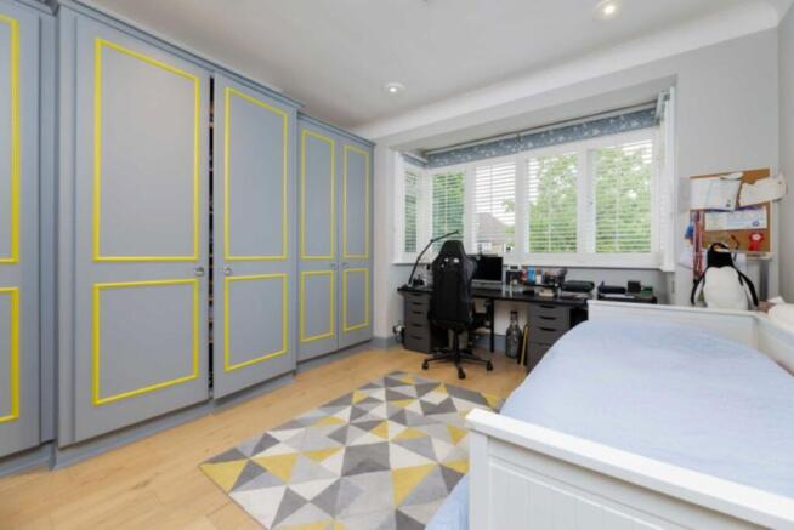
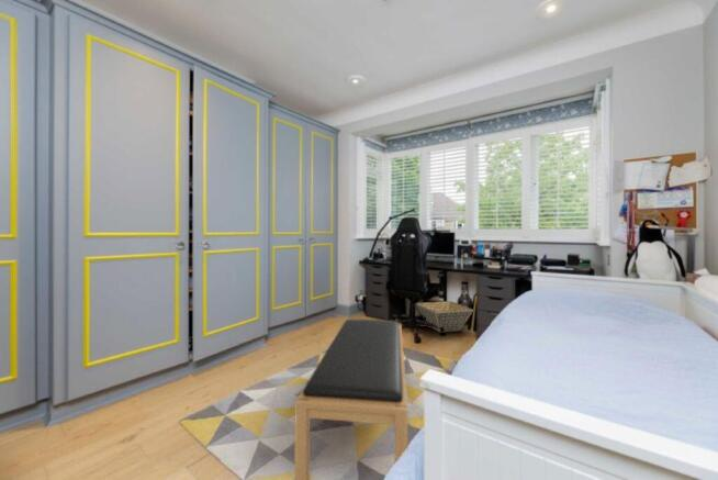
+ bench [293,319,410,480]
+ basket [415,300,474,333]
